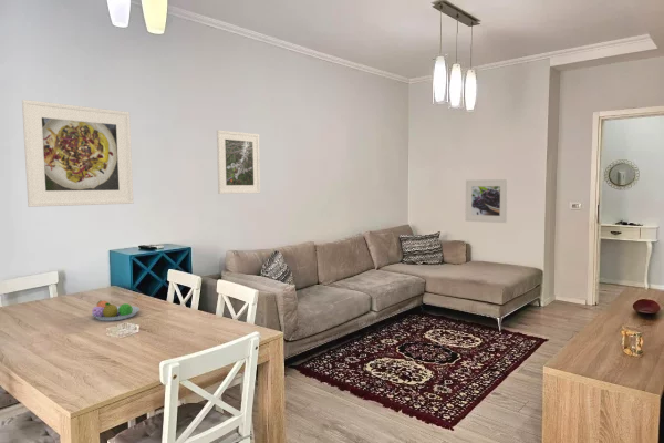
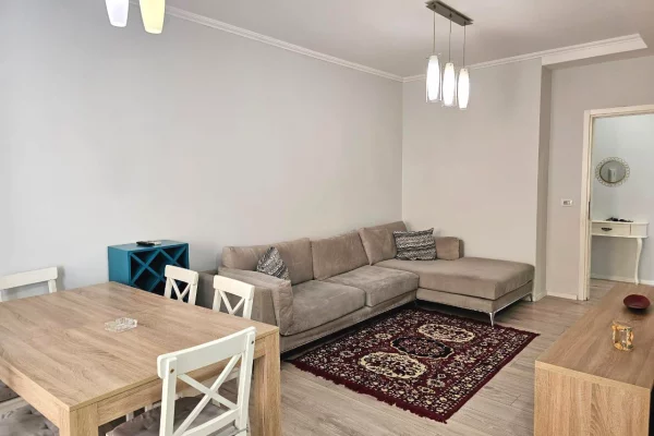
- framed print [216,128,261,195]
- fruit bowl [91,299,141,322]
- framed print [21,99,134,208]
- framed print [465,178,509,224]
